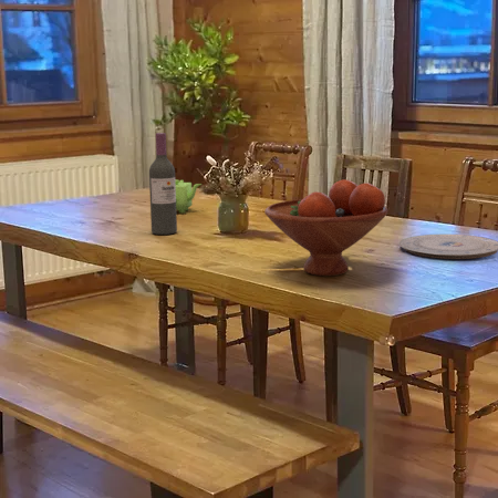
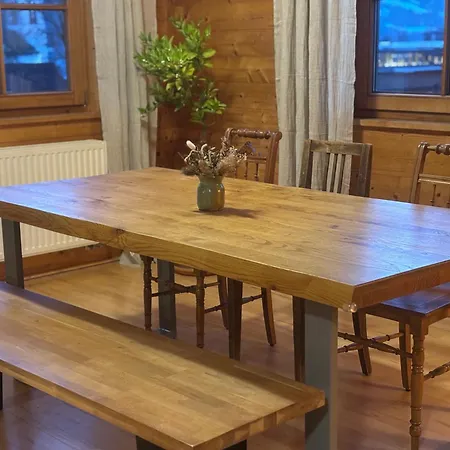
- wine bottle [148,132,178,236]
- plate [398,234,498,260]
- fruit bowl [263,178,388,277]
- teapot [175,178,203,215]
